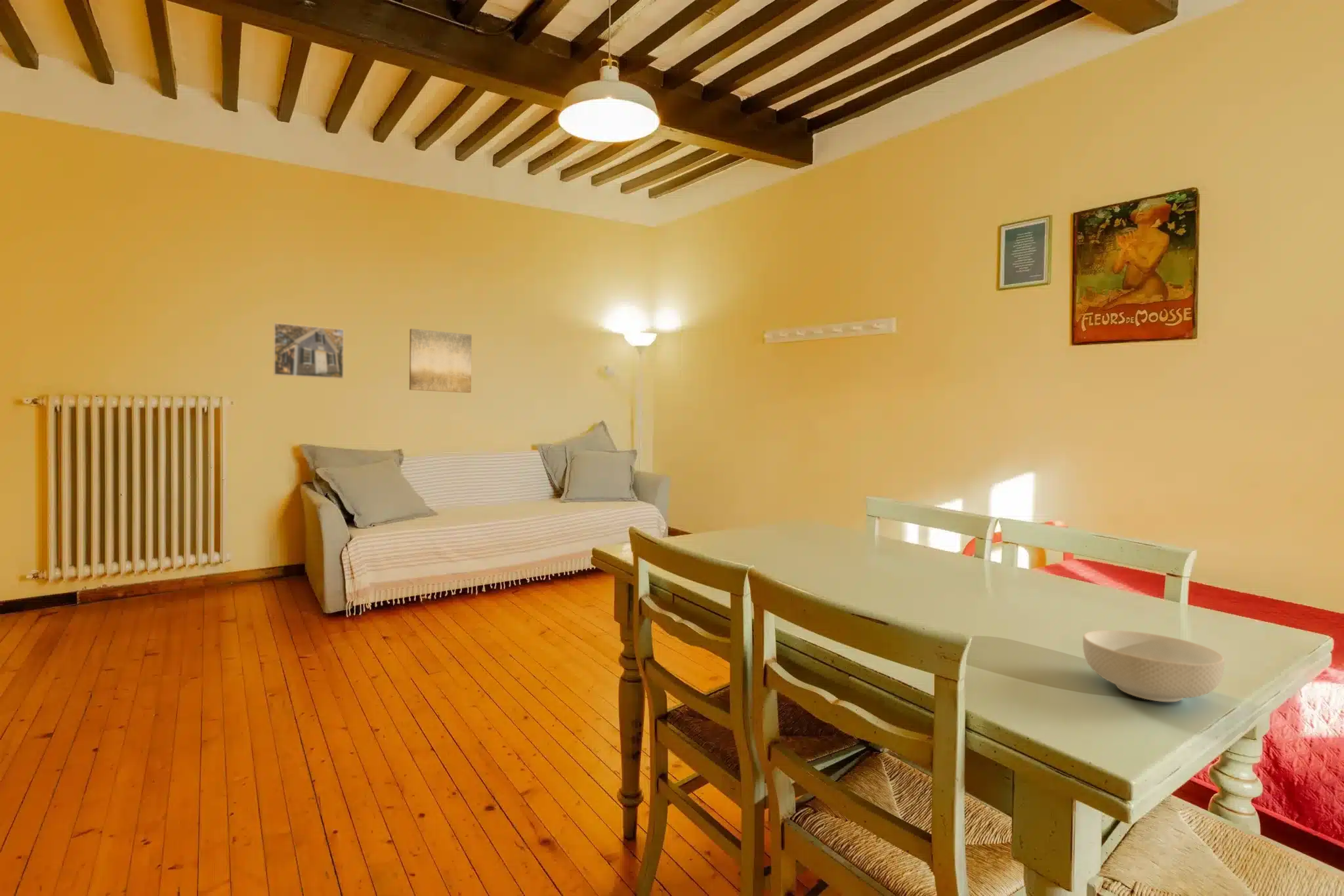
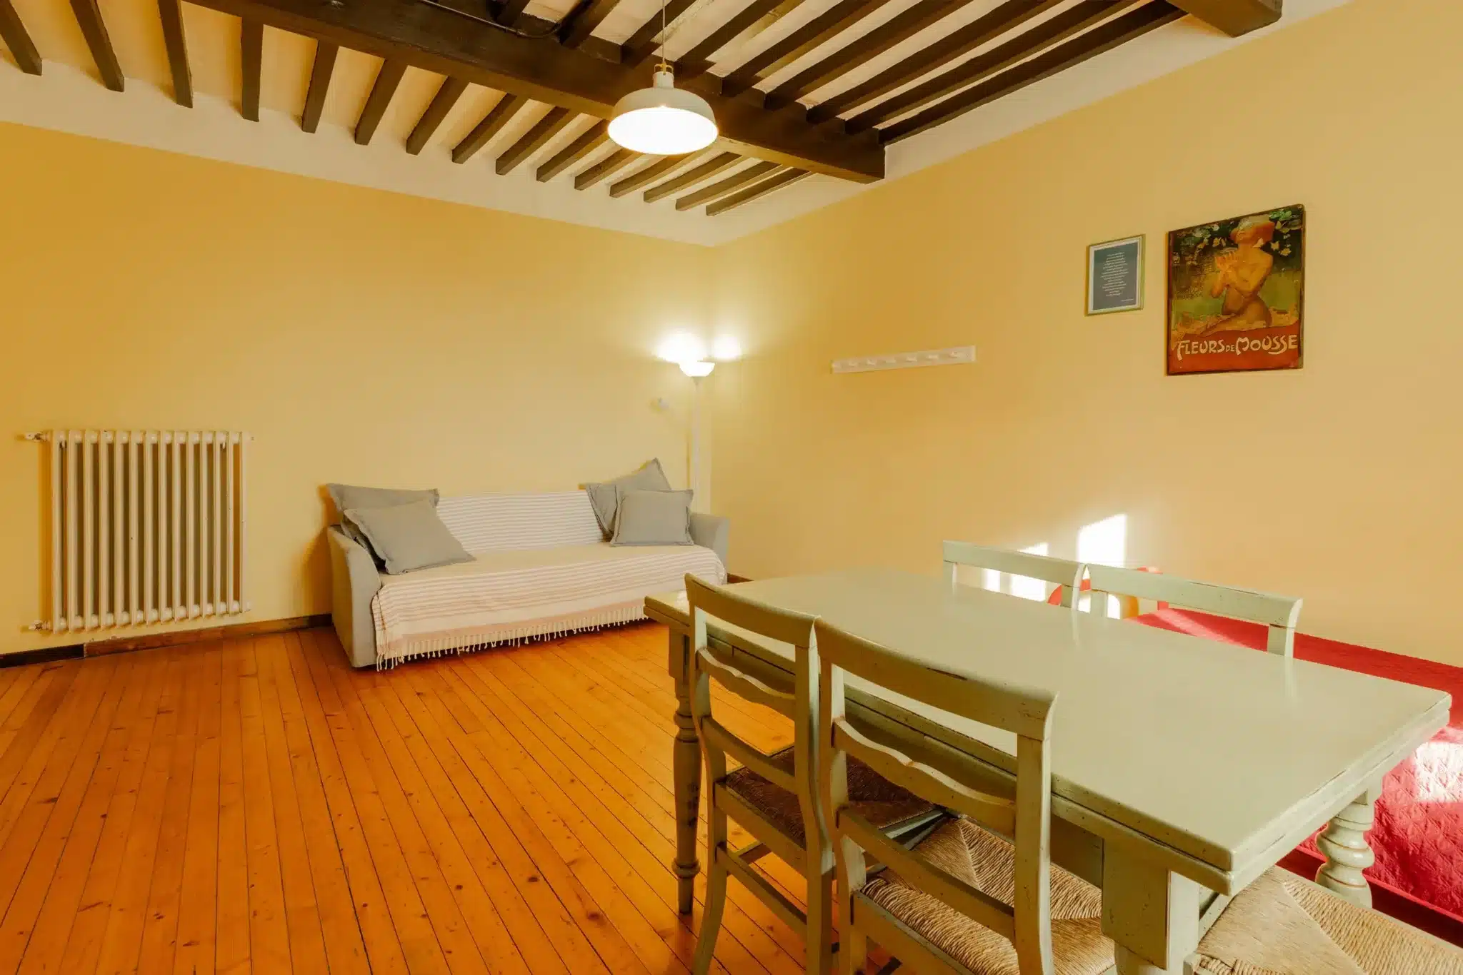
- wall art [409,328,473,394]
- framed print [273,322,345,380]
- cereal bowl [1082,630,1225,703]
